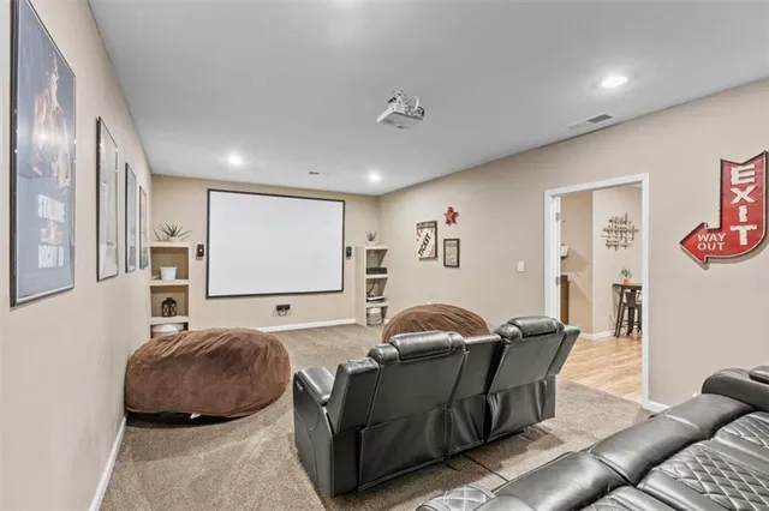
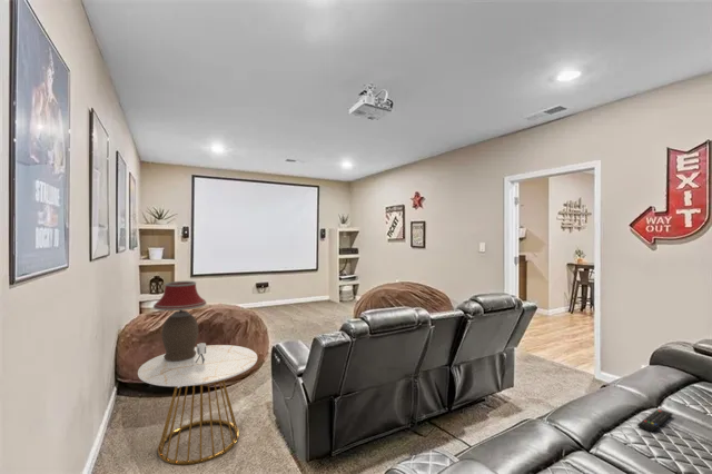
+ remote control [636,408,674,433]
+ table lamp [152,280,208,362]
+ side table [137,342,258,467]
